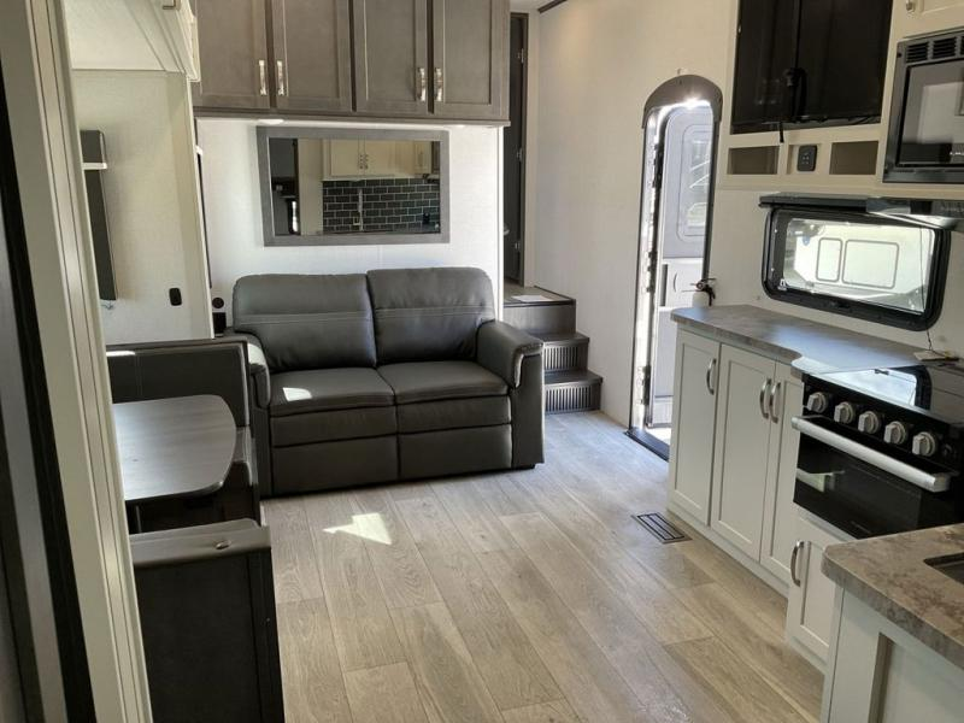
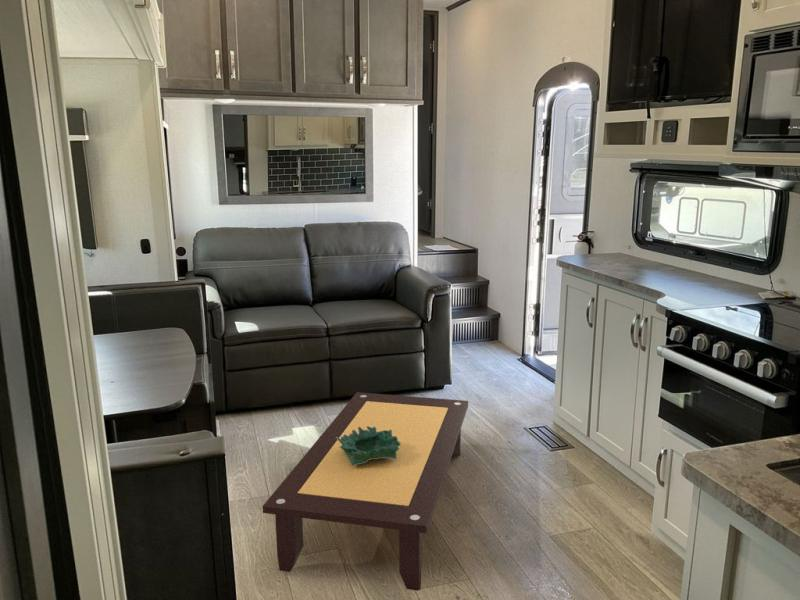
+ decorative bowl [336,426,401,466]
+ coffee table [262,391,469,592]
